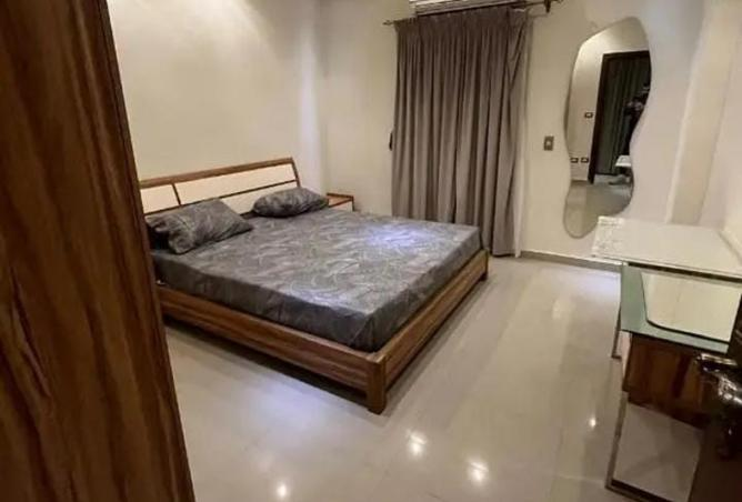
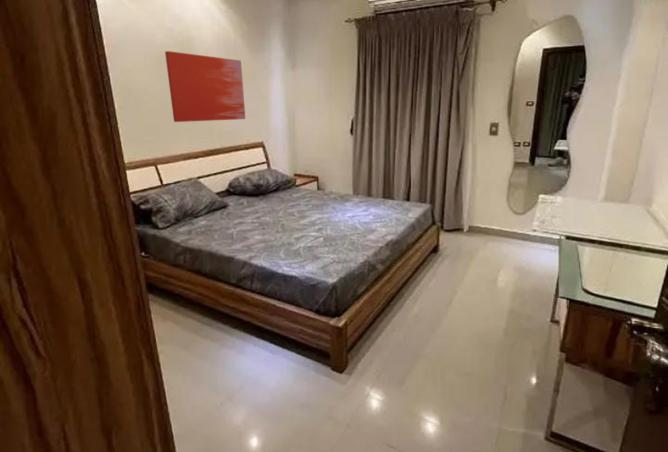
+ wall art [164,50,246,123]
